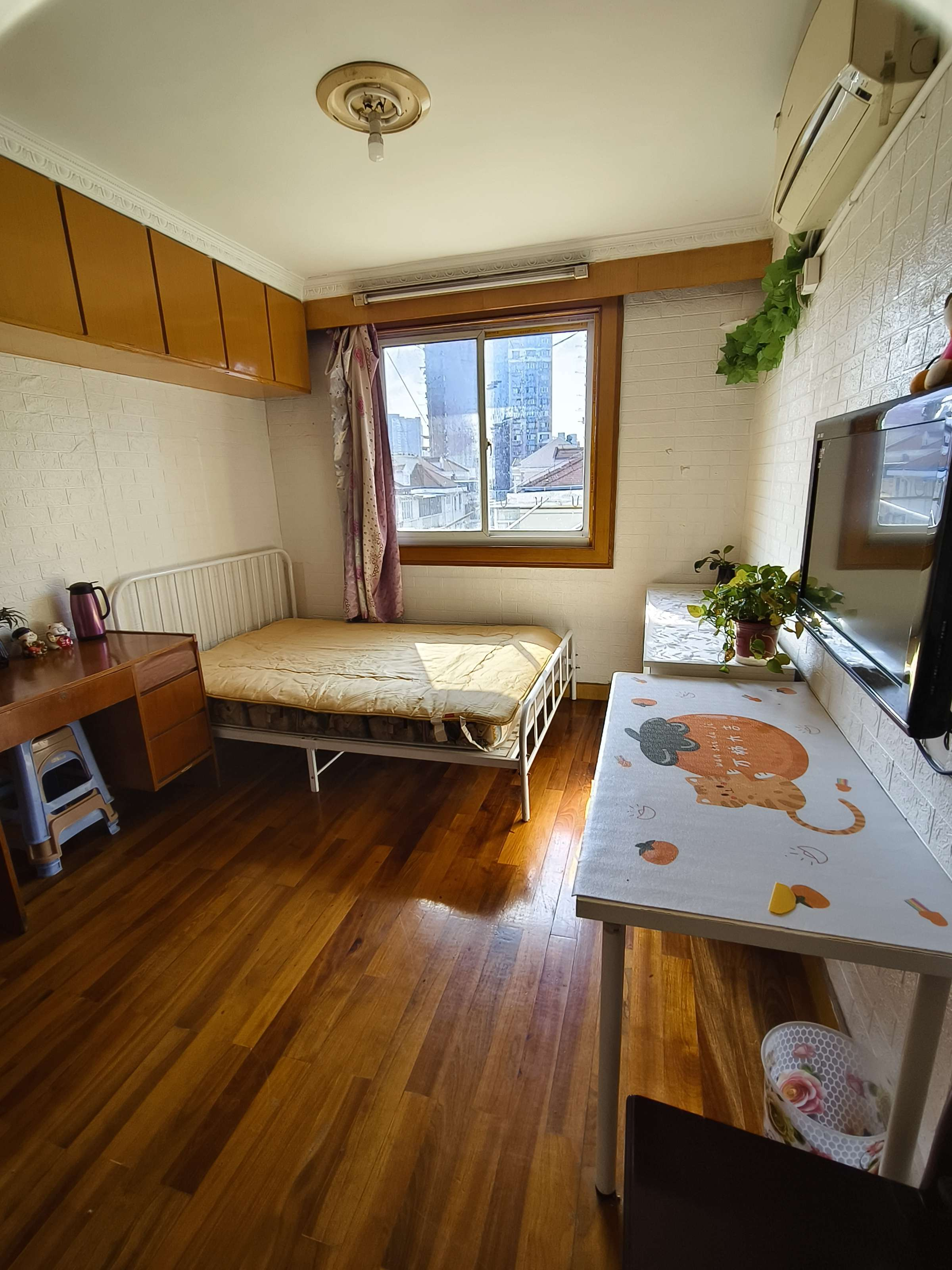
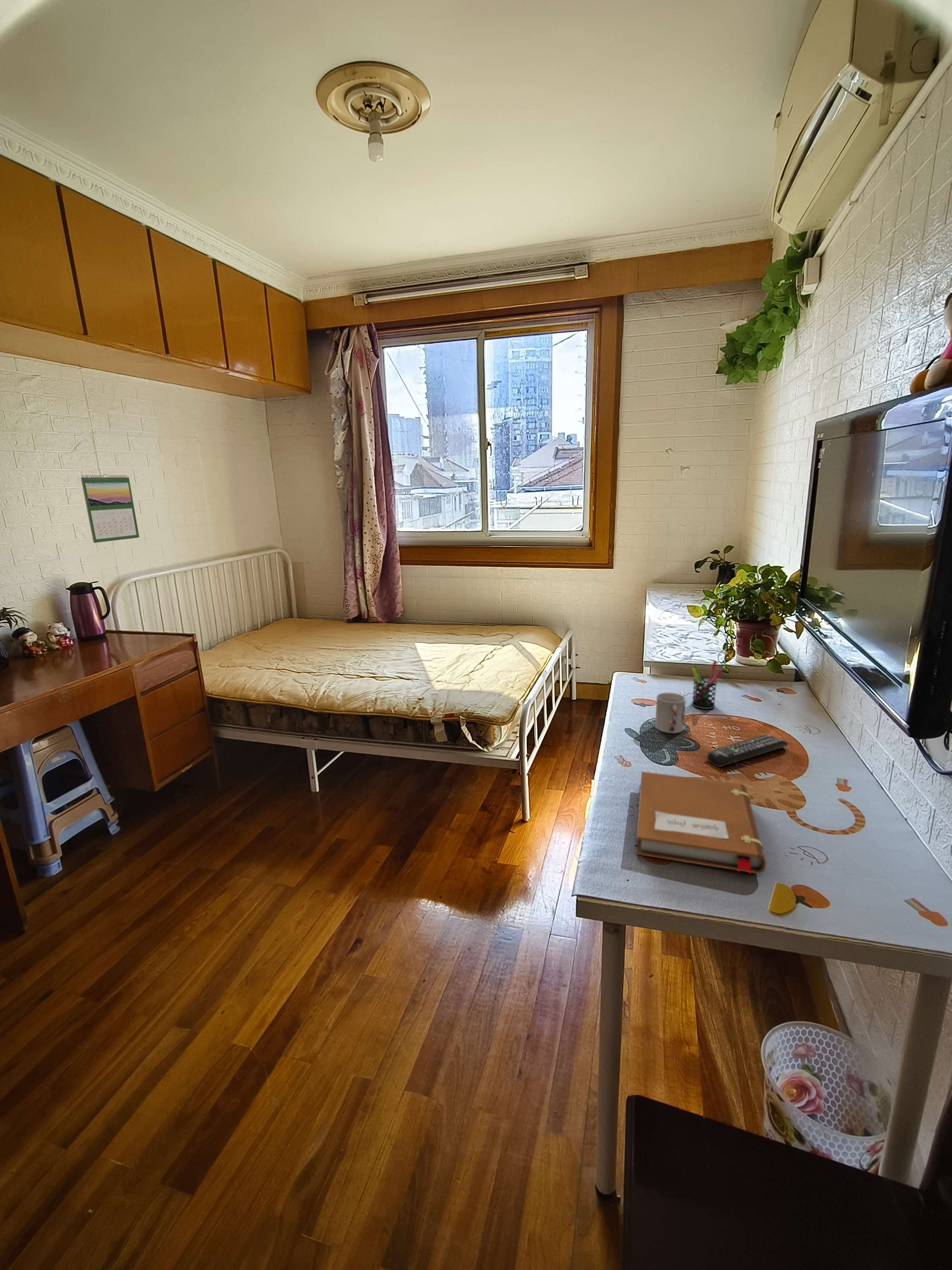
+ cup [655,692,686,733]
+ notebook [635,771,766,874]
+ pen holder [691,660,725,709]
+ remote control [707,733,789,767]
+ calendar [80,474,140,543]
